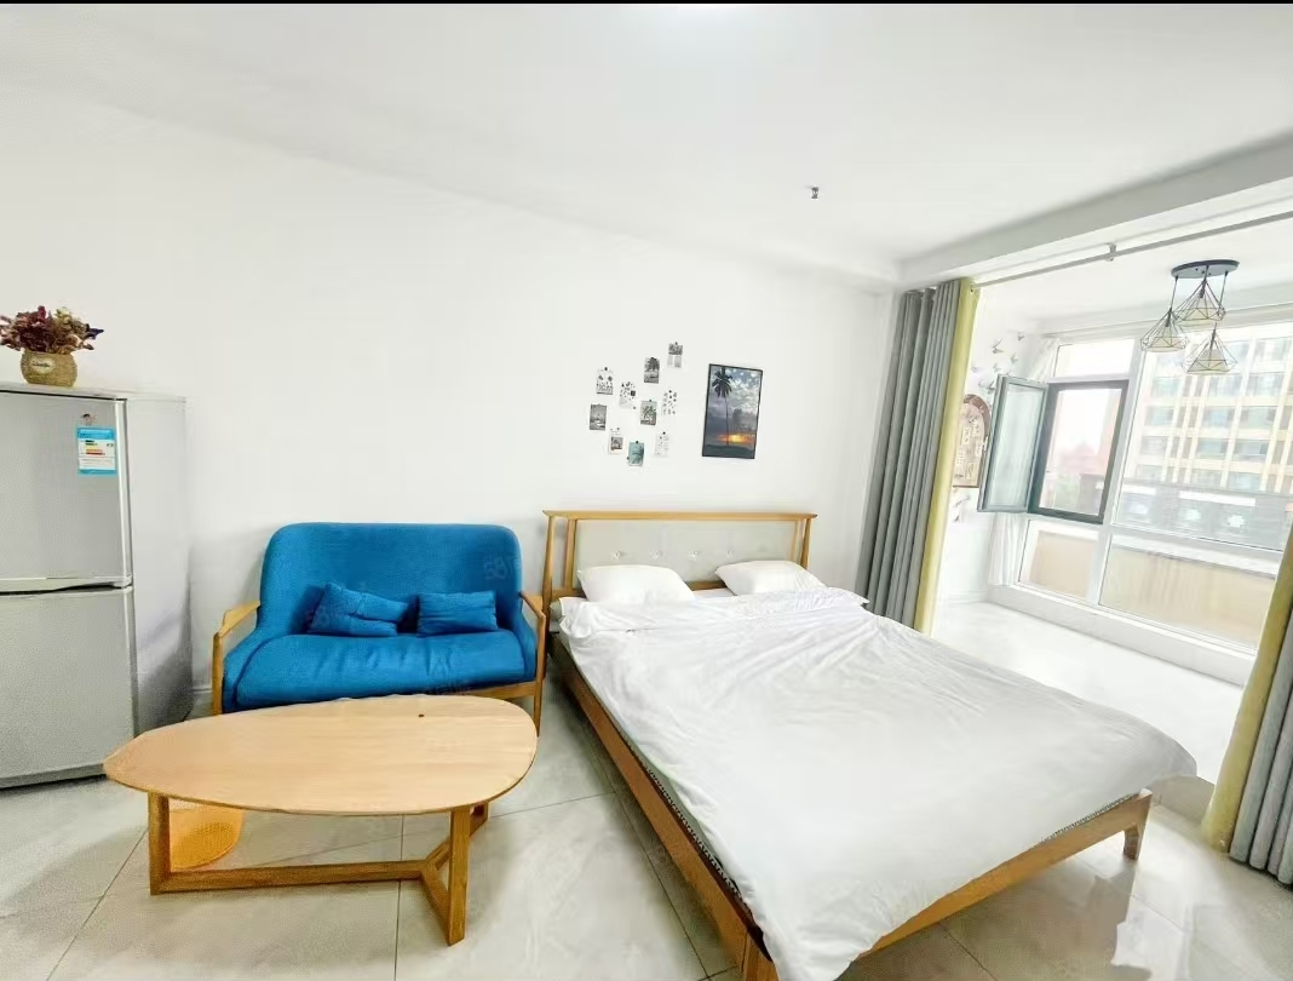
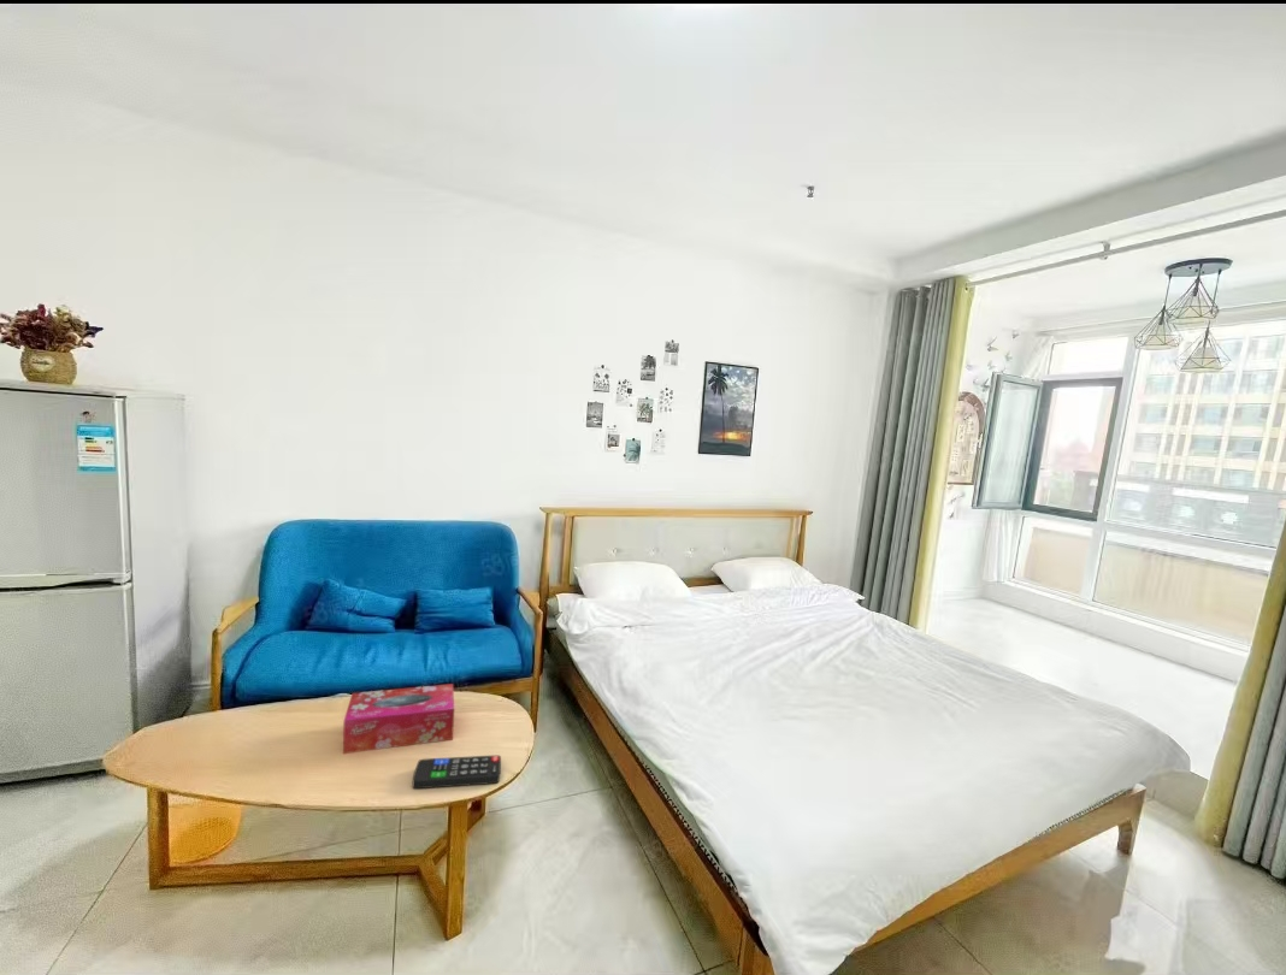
+ remote control [412,755,502,790]
+ tissue box [342,682,455,755]
